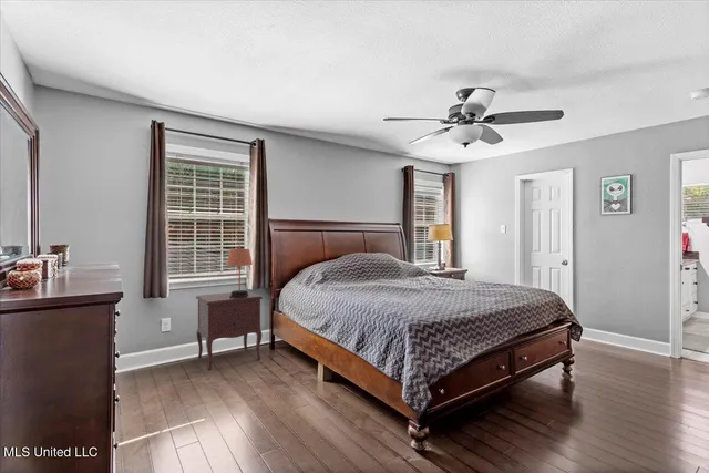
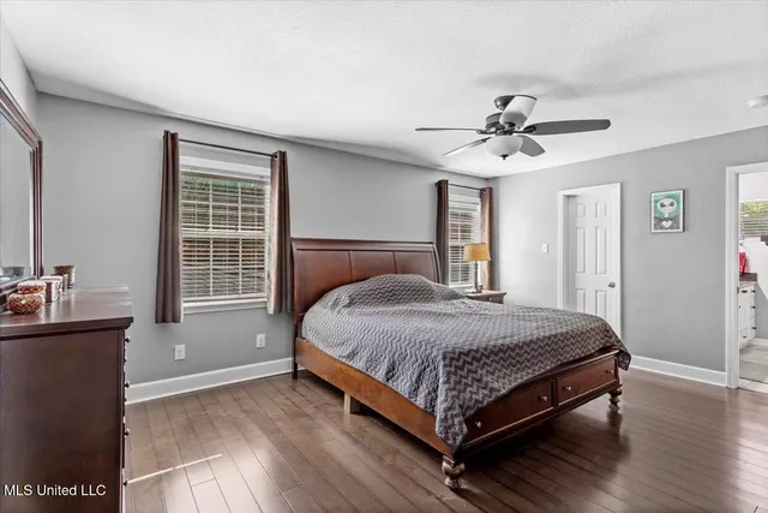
- nightstand [195,290,264,371]
- table lamp [226,244,254,297]
